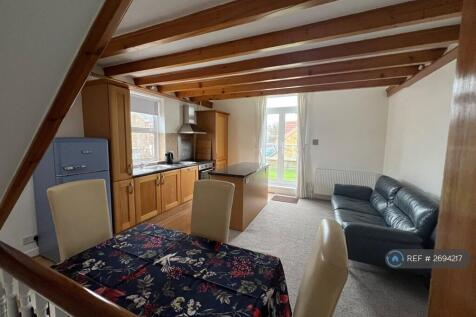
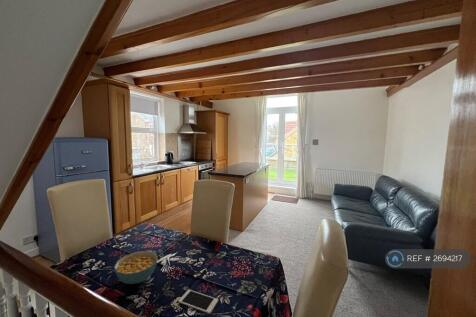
+ cereal bowl [113,250,159,285]
+ cell phone [178,289,219,315]
